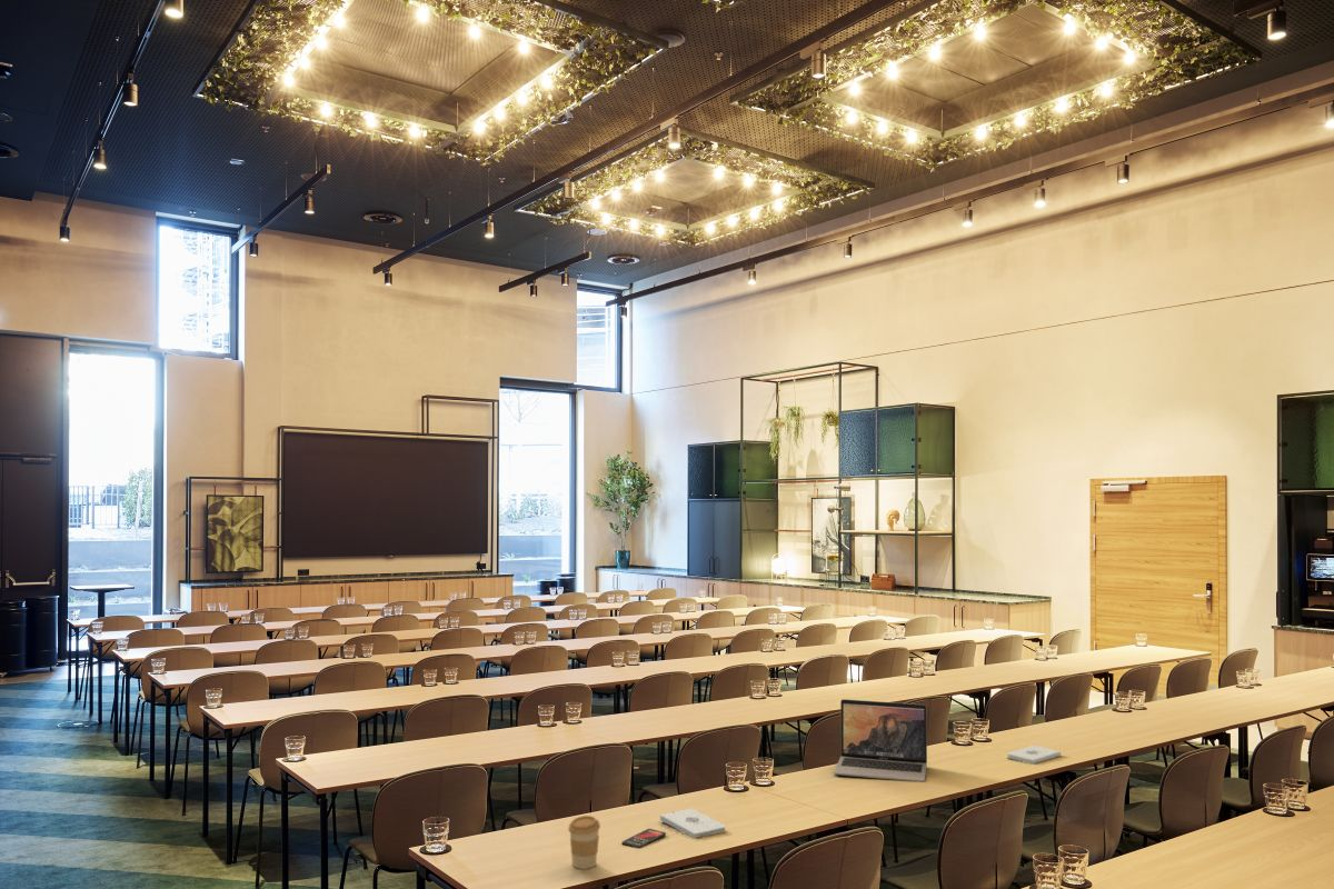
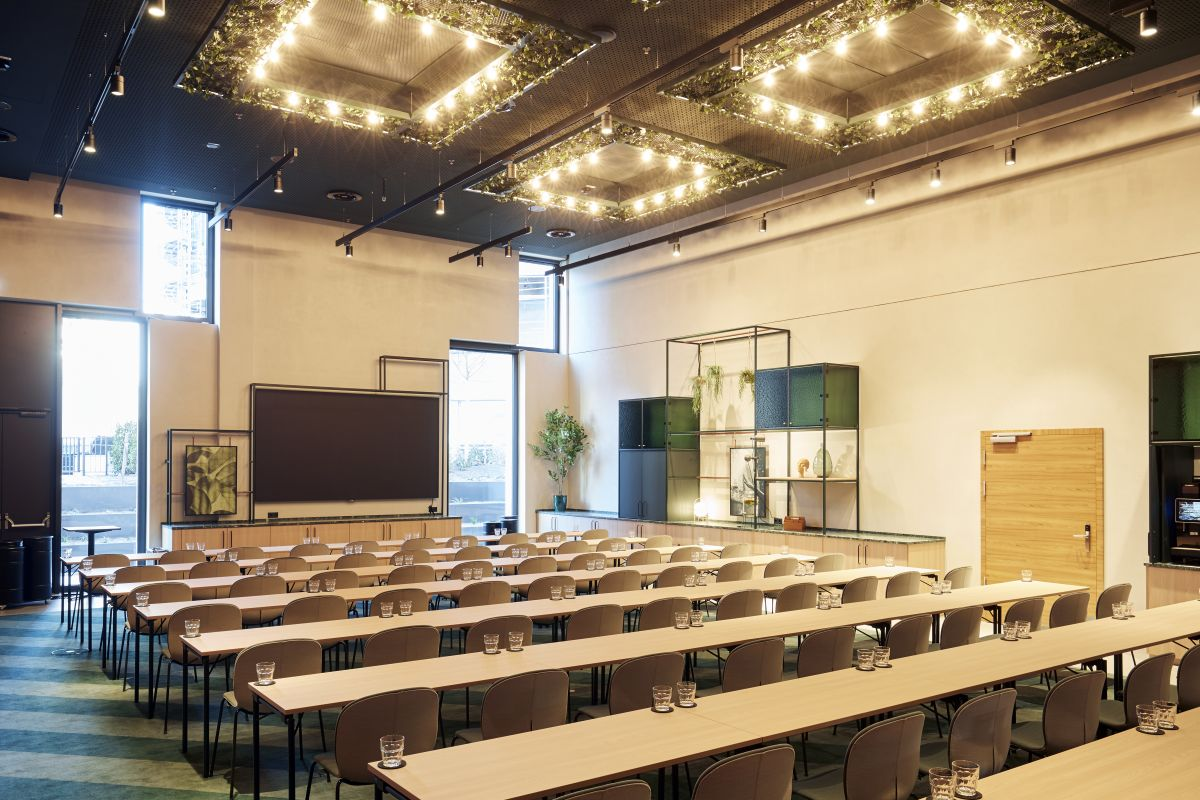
- laptop [833,698,928,783]
- notepad [659,808,727,839]
- notepad [1006,745,1062,765]
- coffee cup [567,815,601,870]
- smartphone [620,828,667,849]
